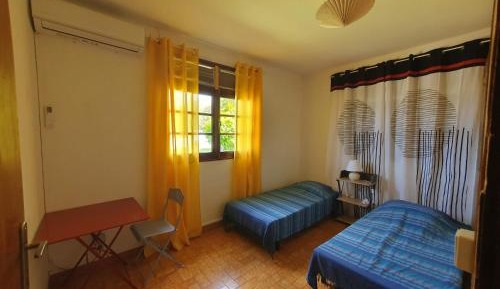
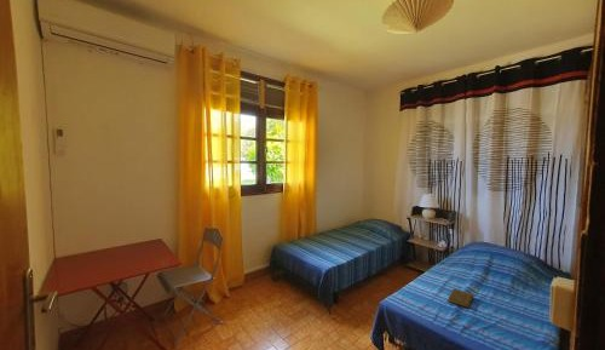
+ book [446,287,478,309]
